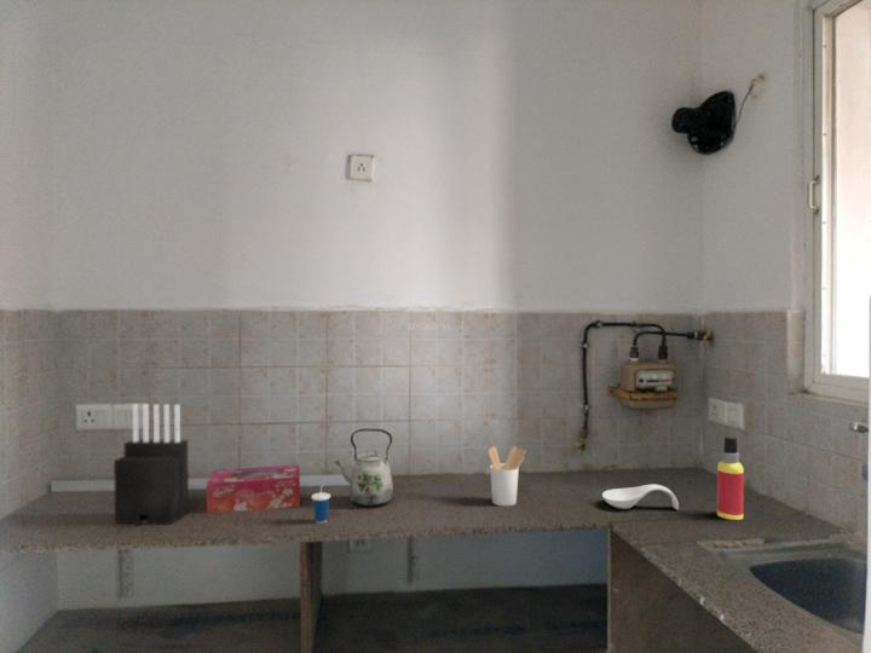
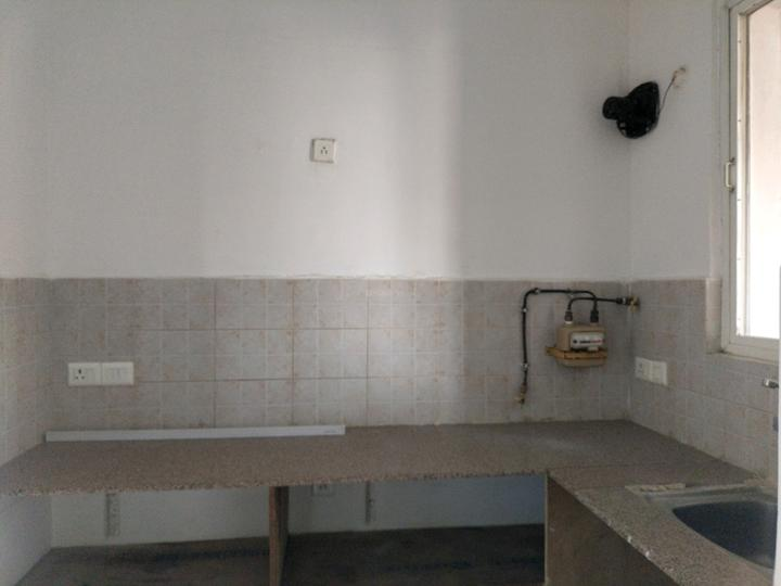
- kettle [333,428,394,508]
- knife block [113,403,190,527]
- spray bottle [716,435,745,521]
- cup [310,481,331,524]
- spoon rest [601,484,680,510]
- utensil holder [486,445,527,507]
- tissue box [206,463,301,515]
